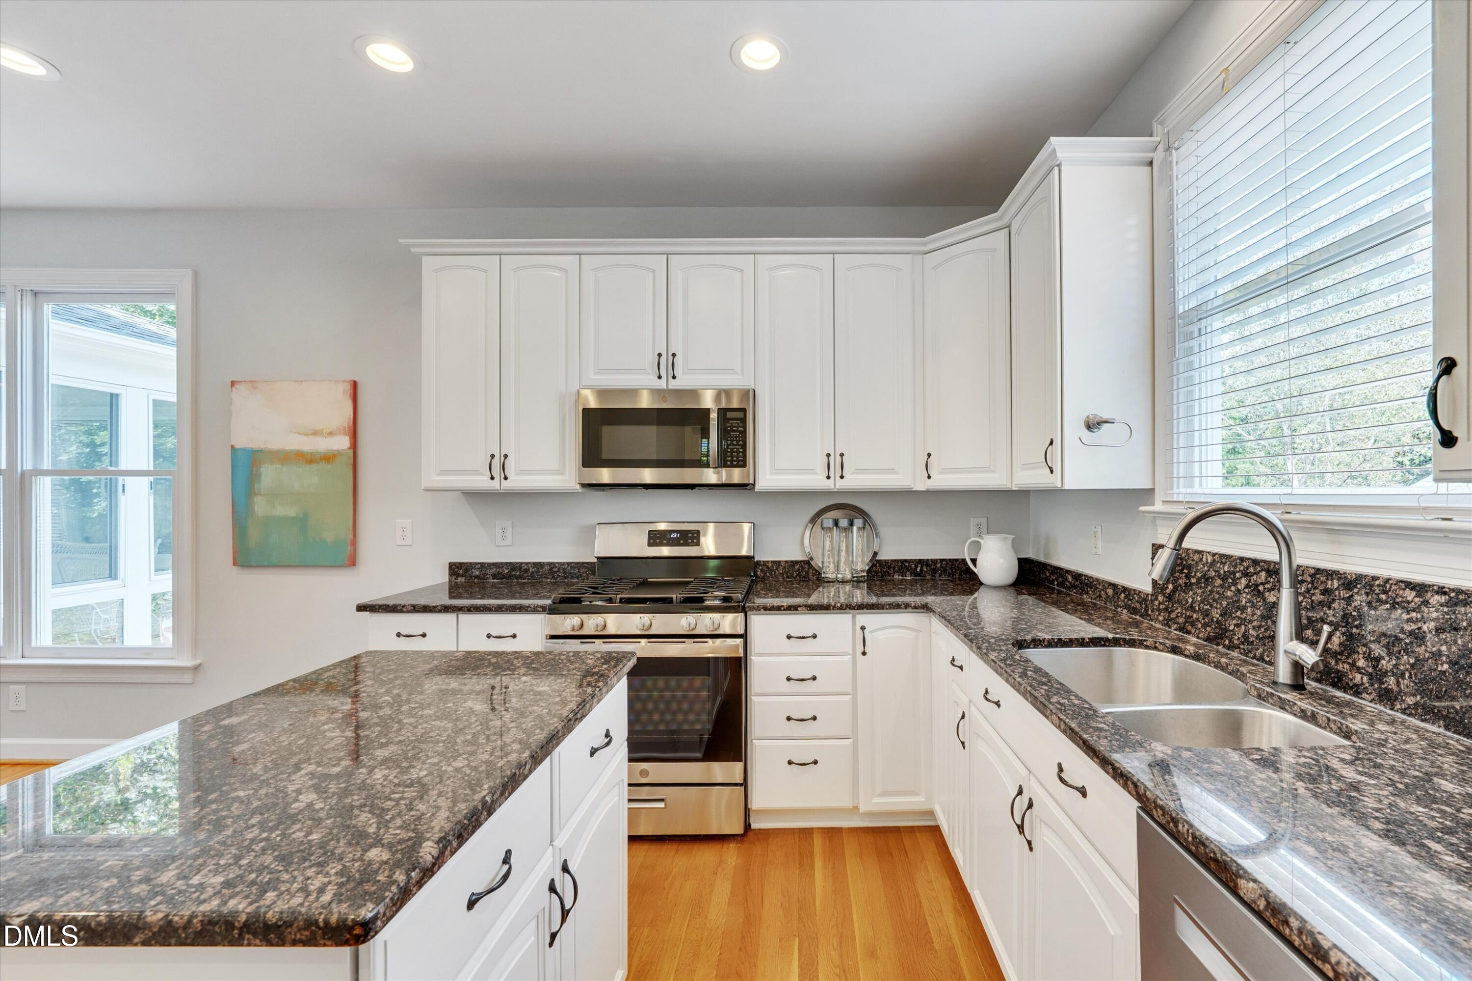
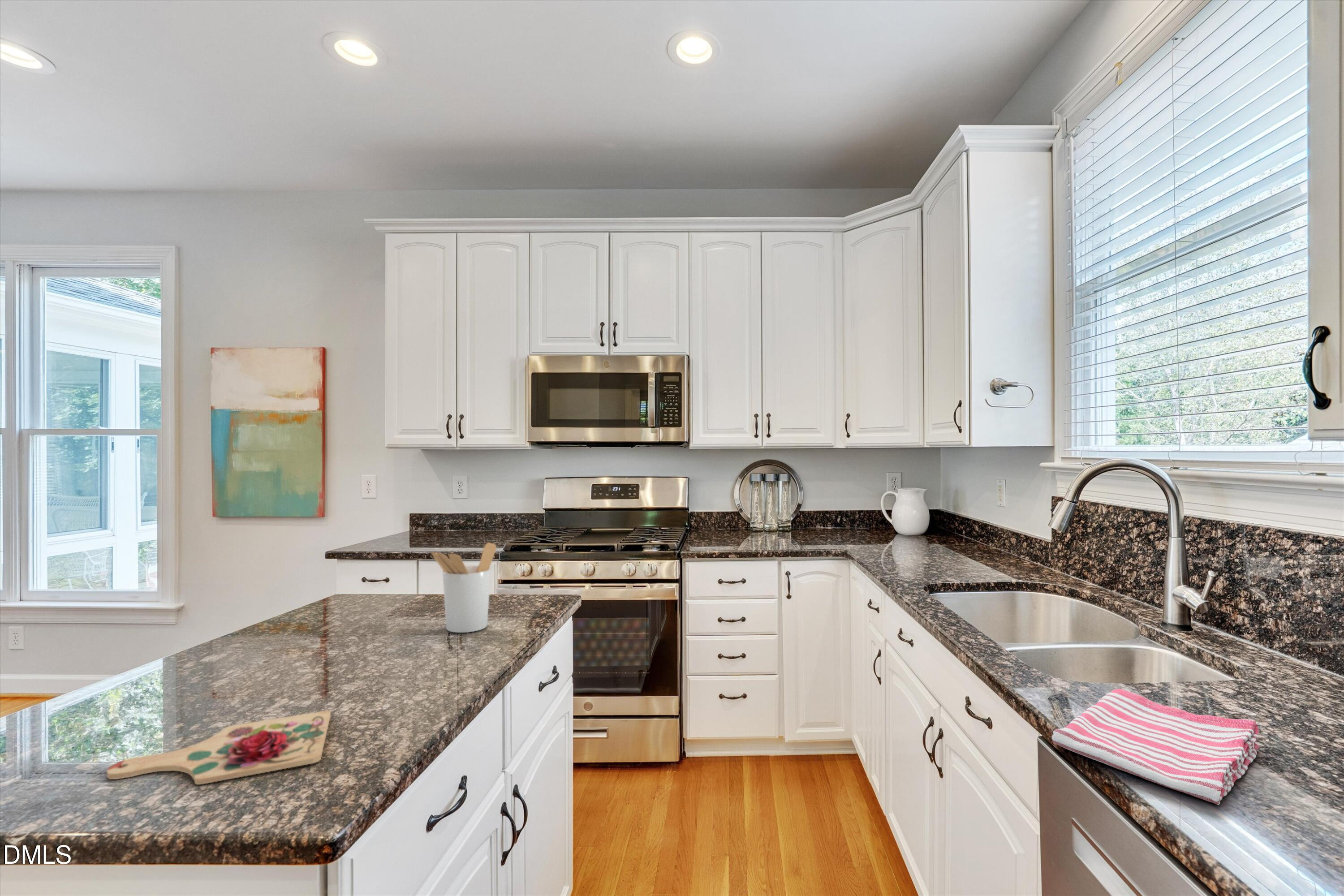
+ dish towel [1051,689,1260,806]
+ utensil holder [431,542,497,633]
+ cutting board [107,710,331,785]
